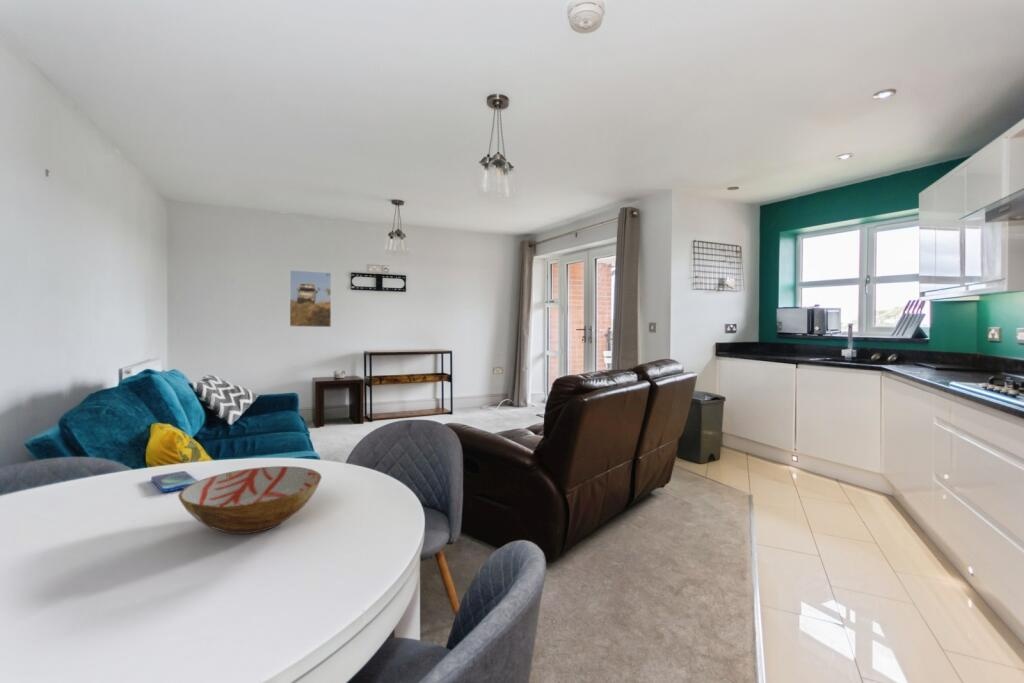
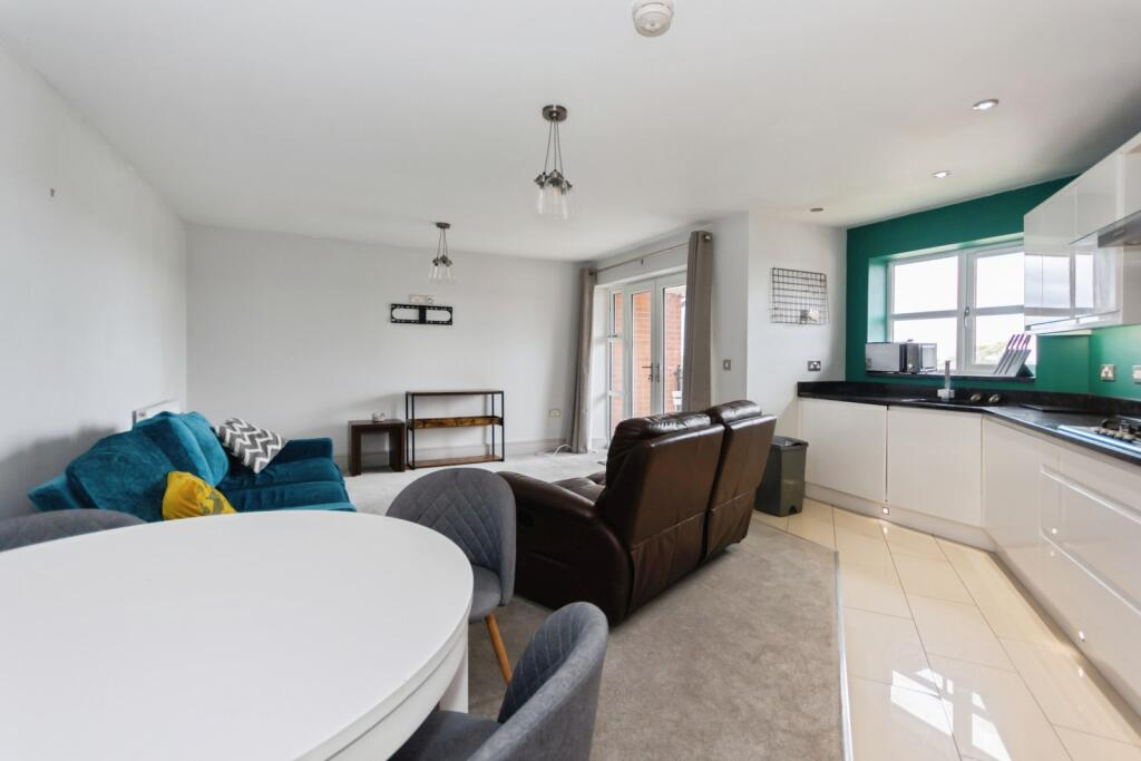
- smartphone [150,470,198,493]
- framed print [289,269,332,328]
- bowl [177,465,323,535]
